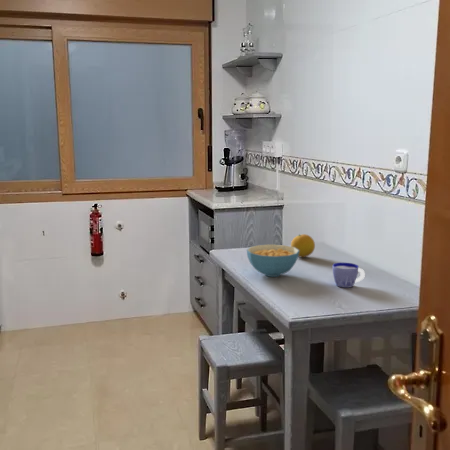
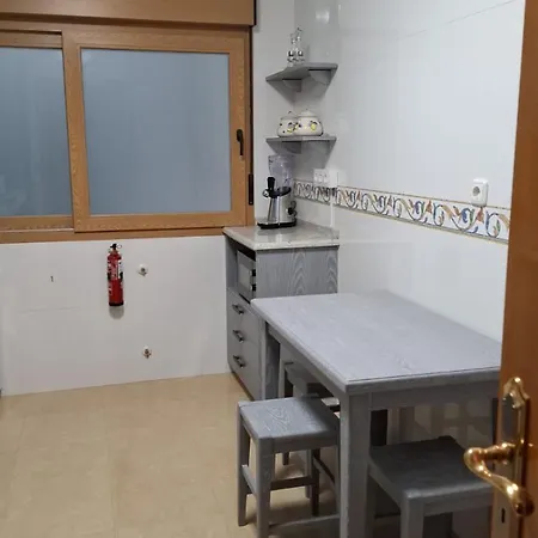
- cup [332,262,366,289]
- cereal bowl [246,243,299,278]
- fruit [290,233,316,258]
